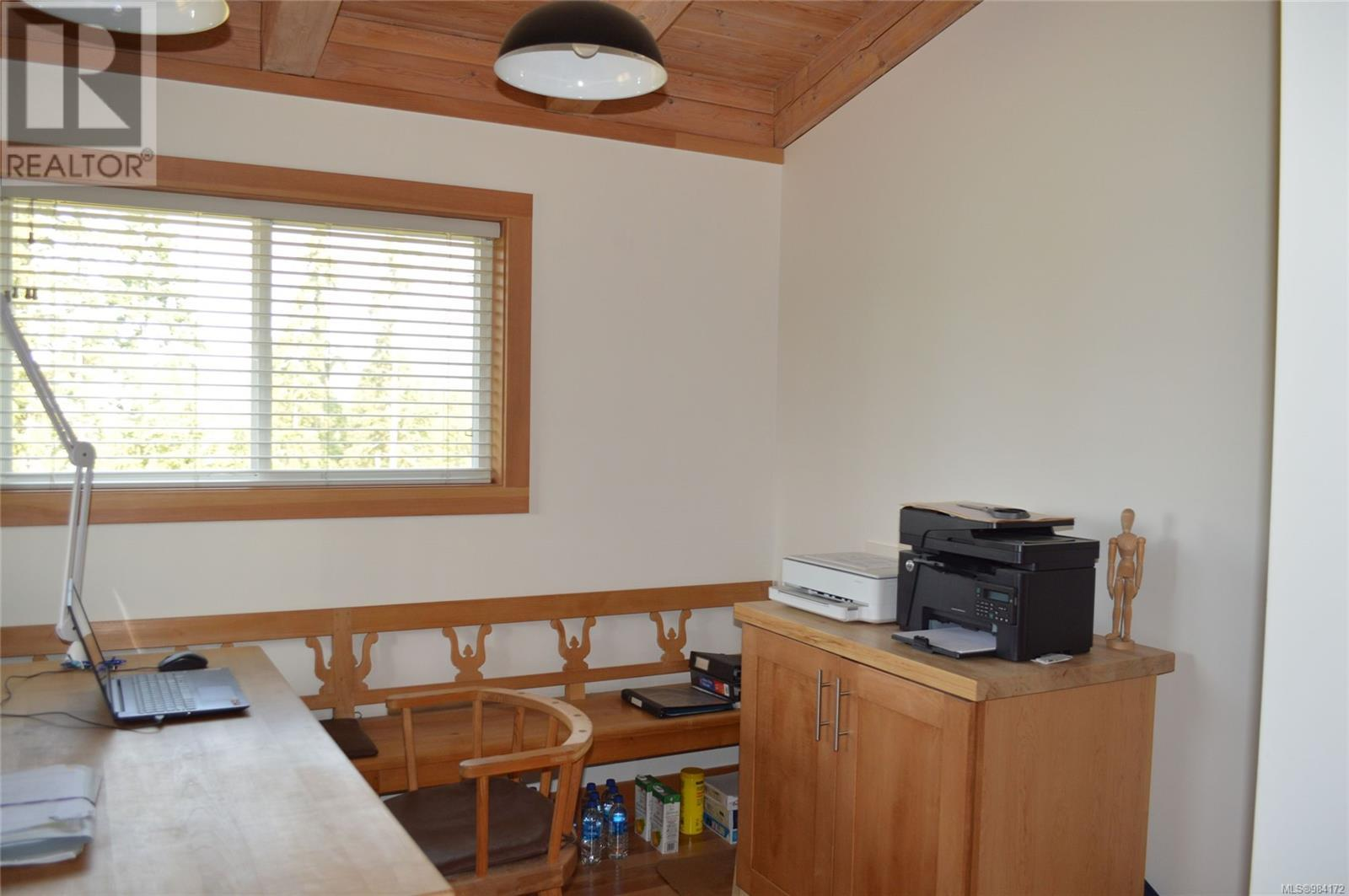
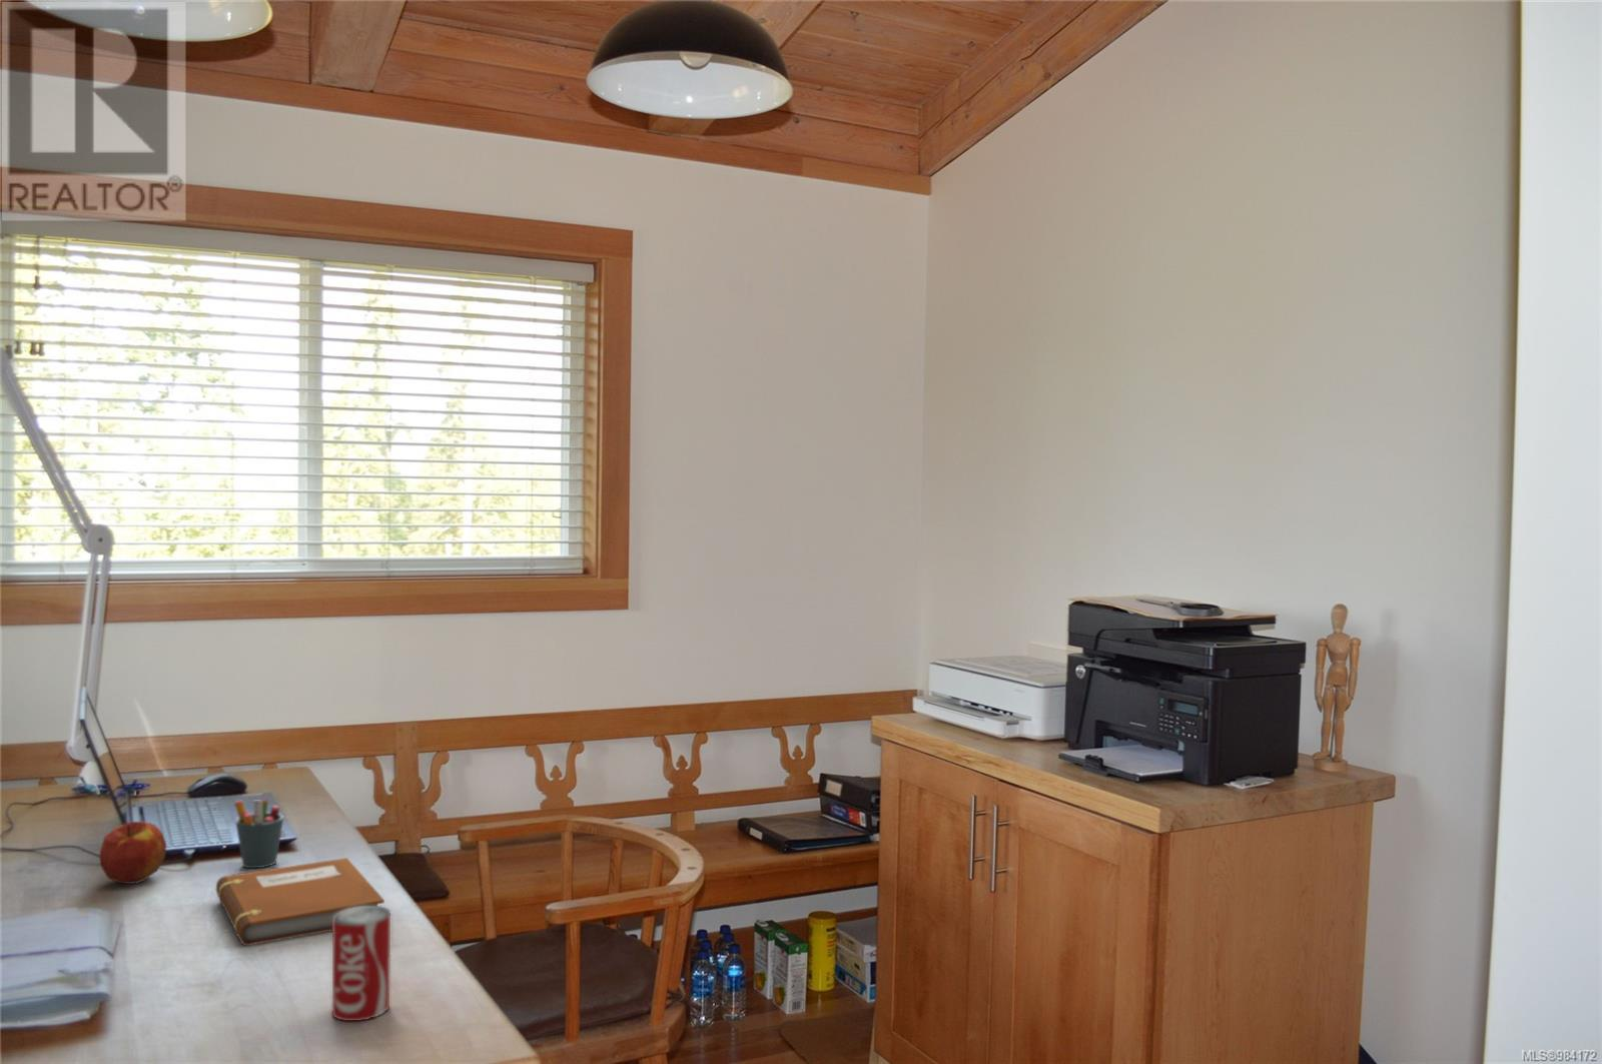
+ notebook [215,857,386,946]
+ pen holder [233,799,284,869]
+ beverage can [331,905,392,1022]
+ apple [99,821,167,885]
